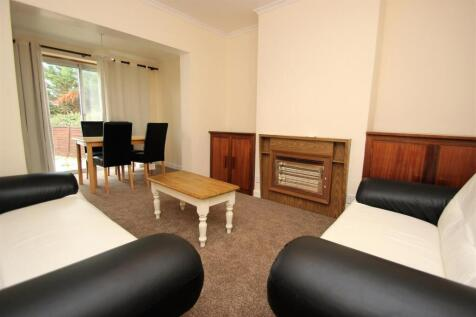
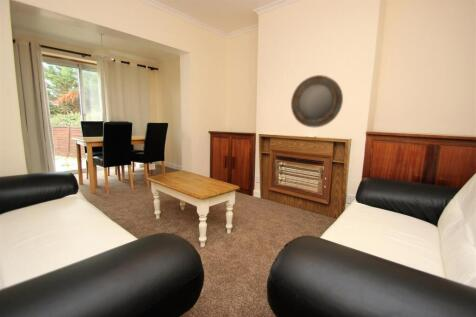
+ home mirror [290,74,344,128]
